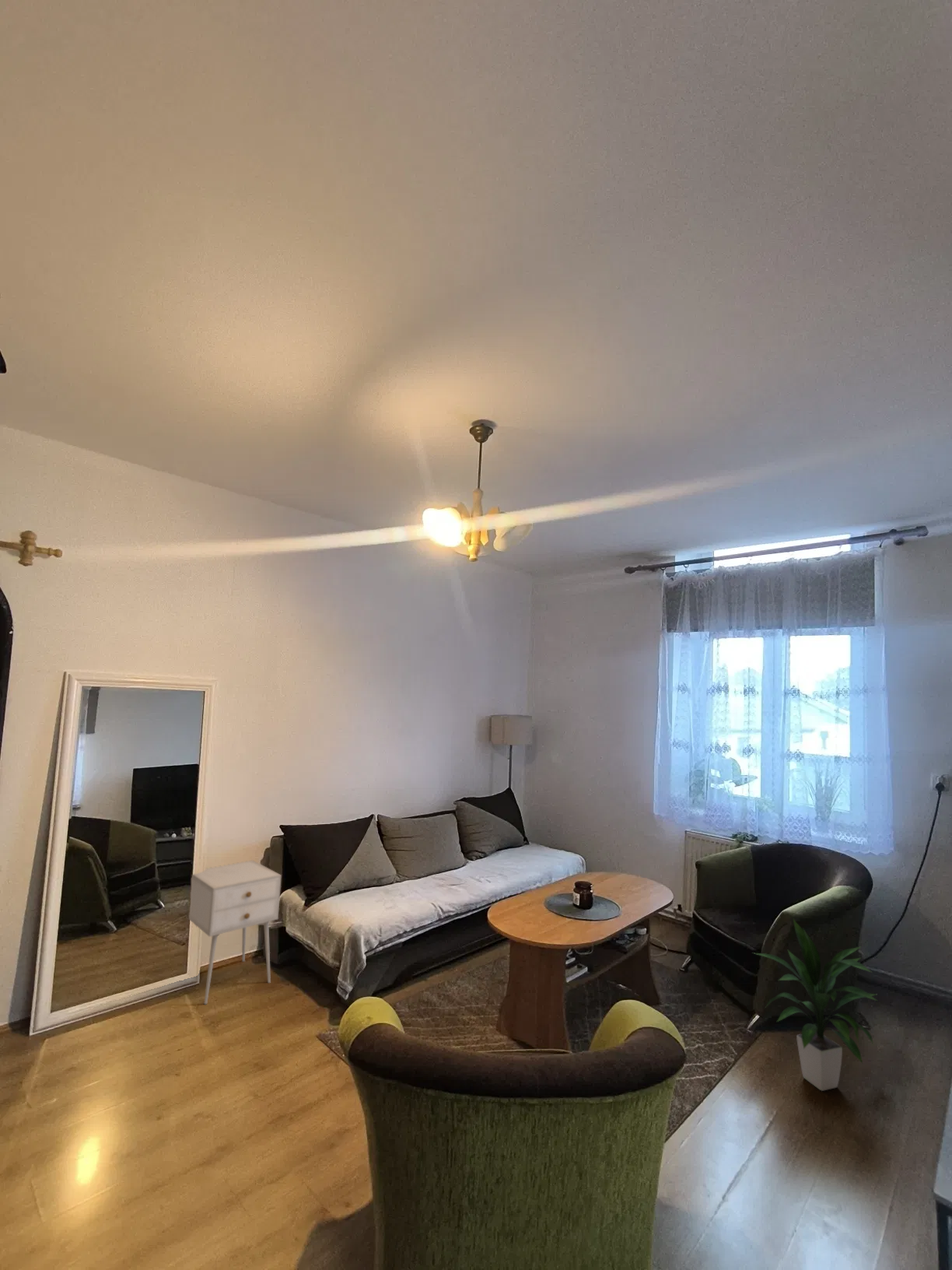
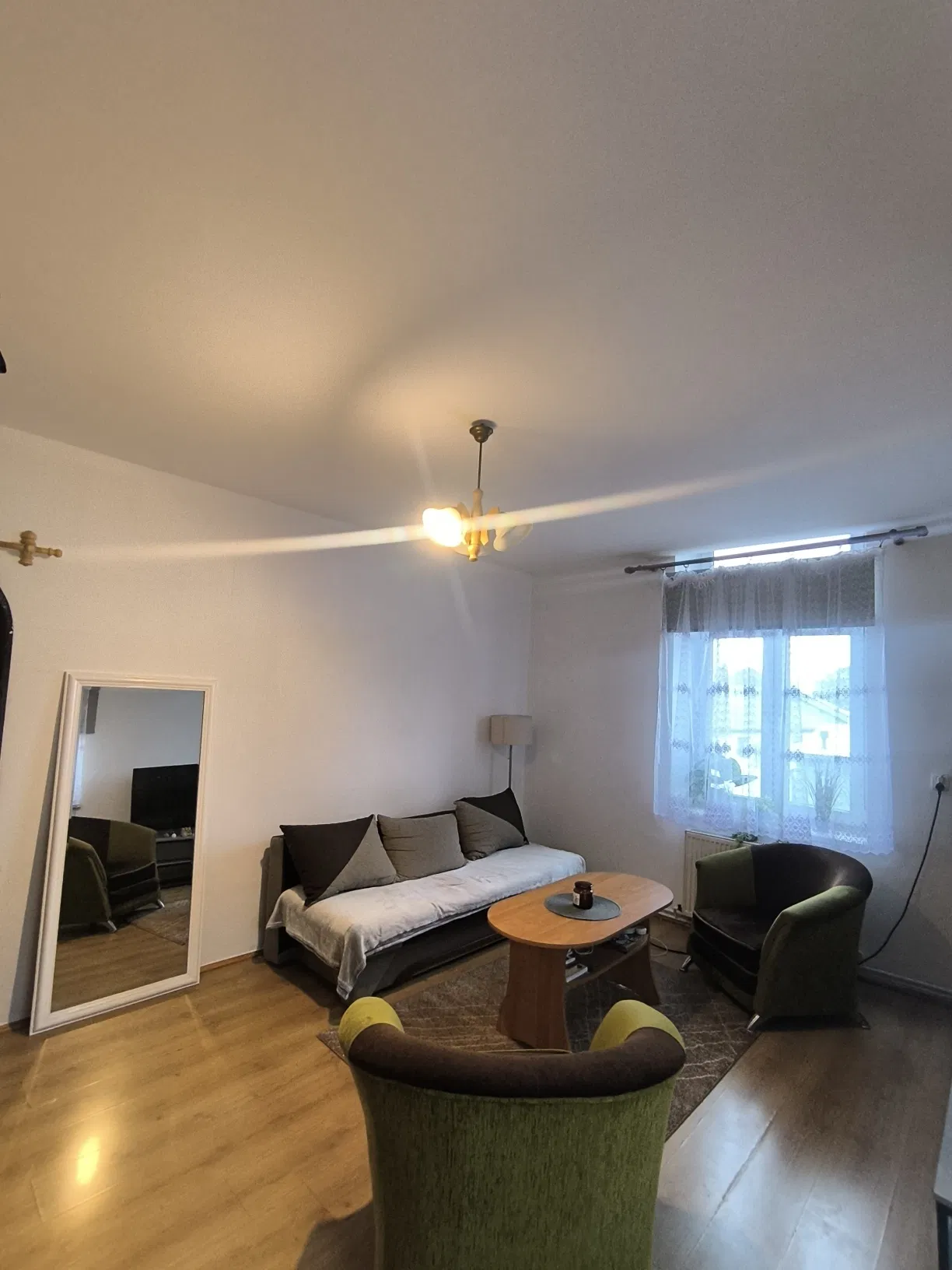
- nightstand [188,860,282,1005]
- indoor plant [752,918,878,1092]
